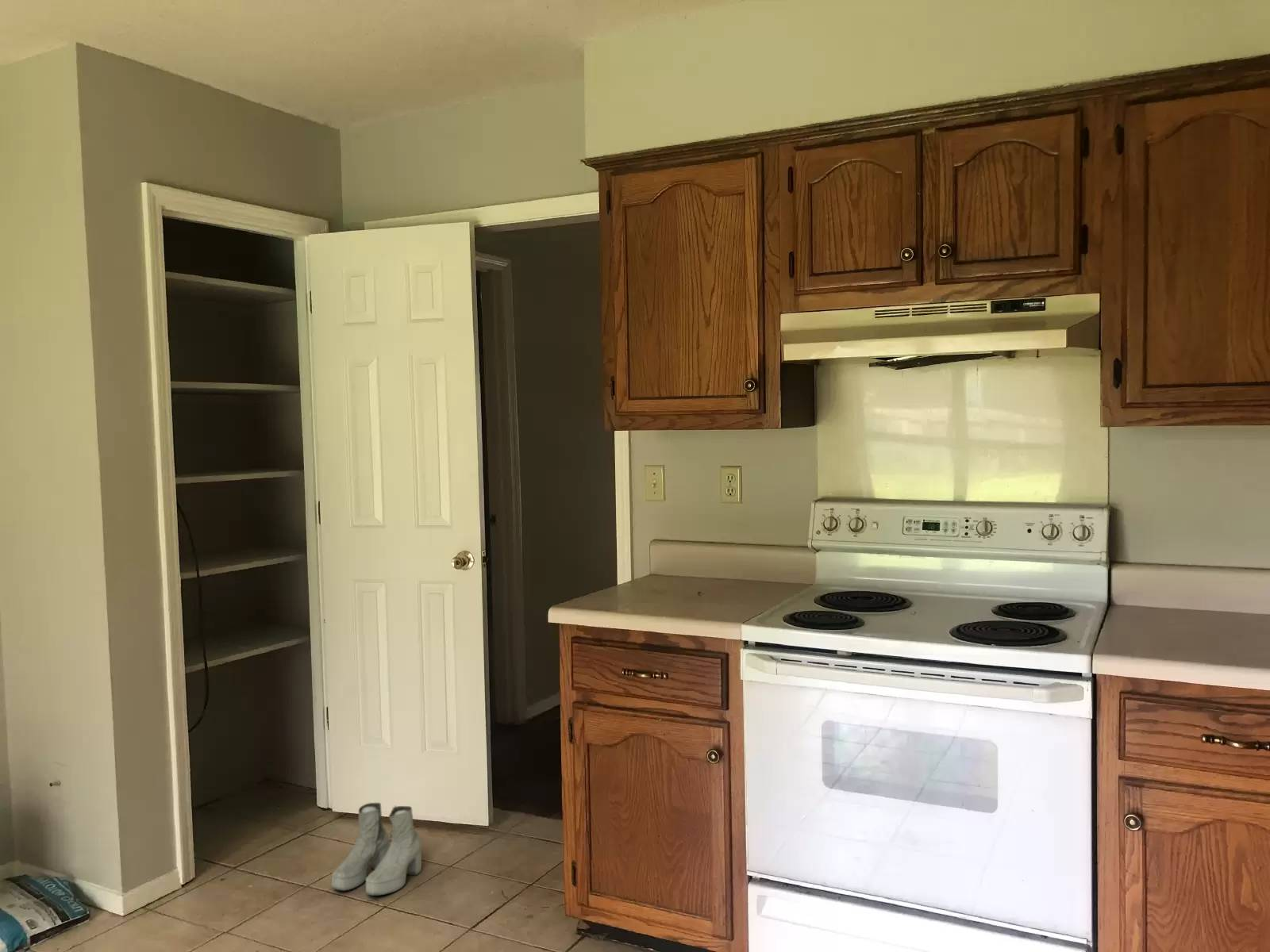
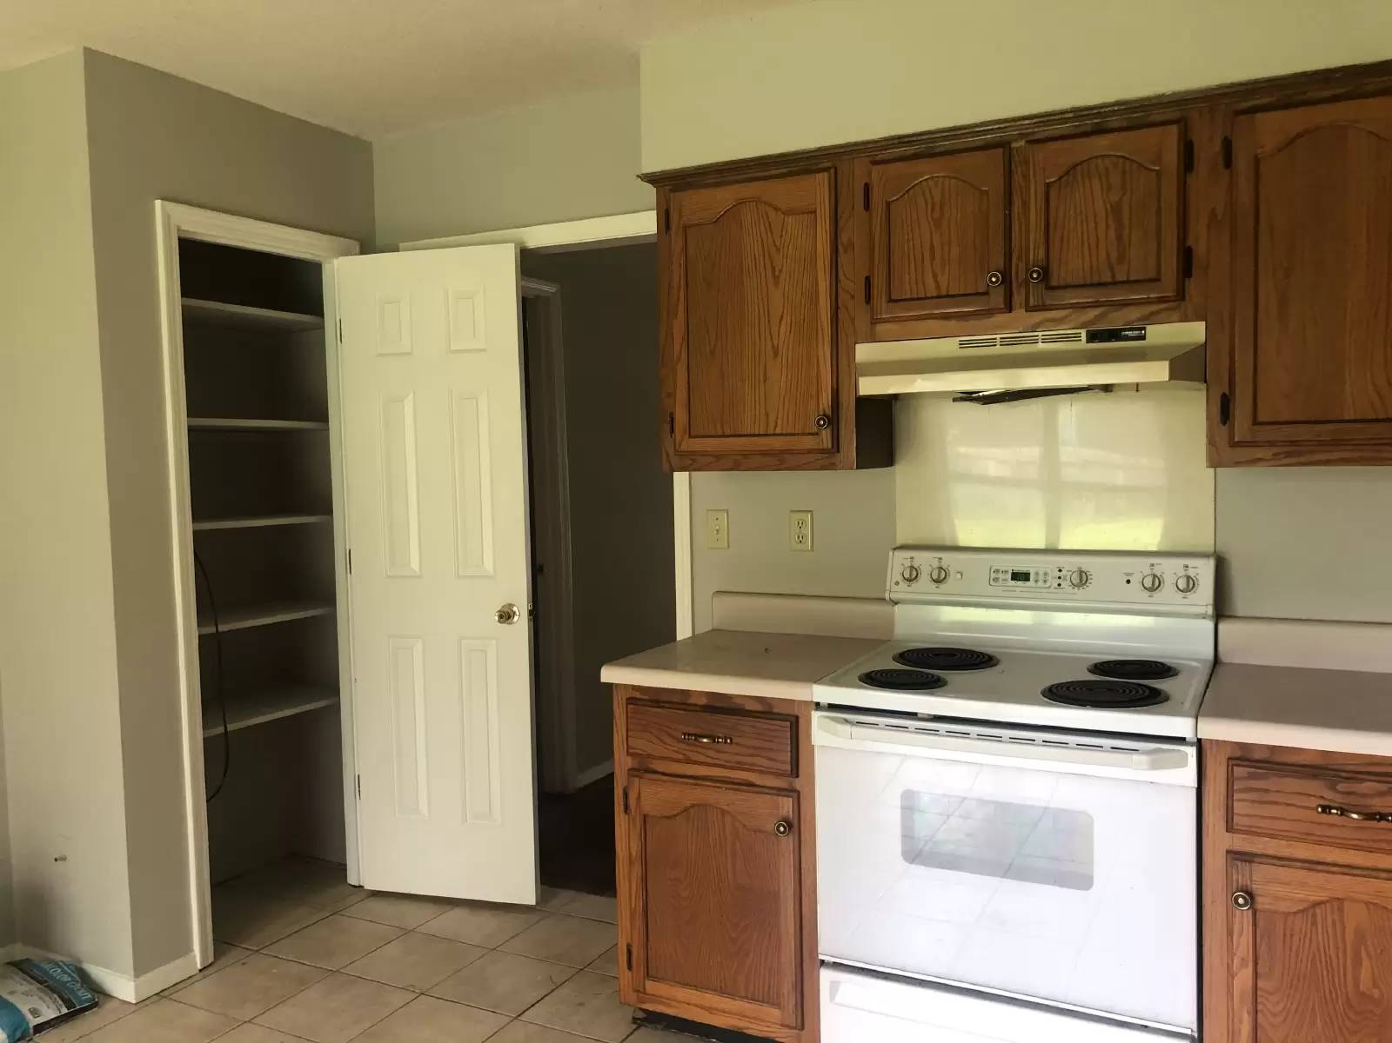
- boots [331,802,422,896]
